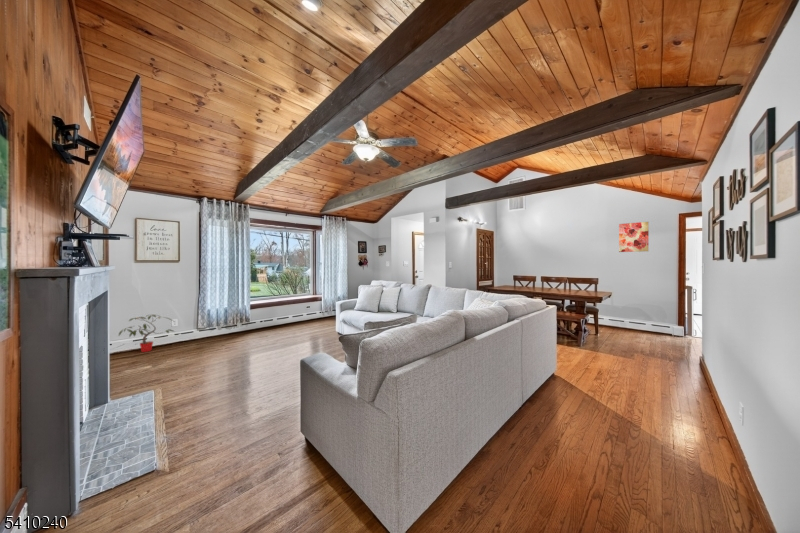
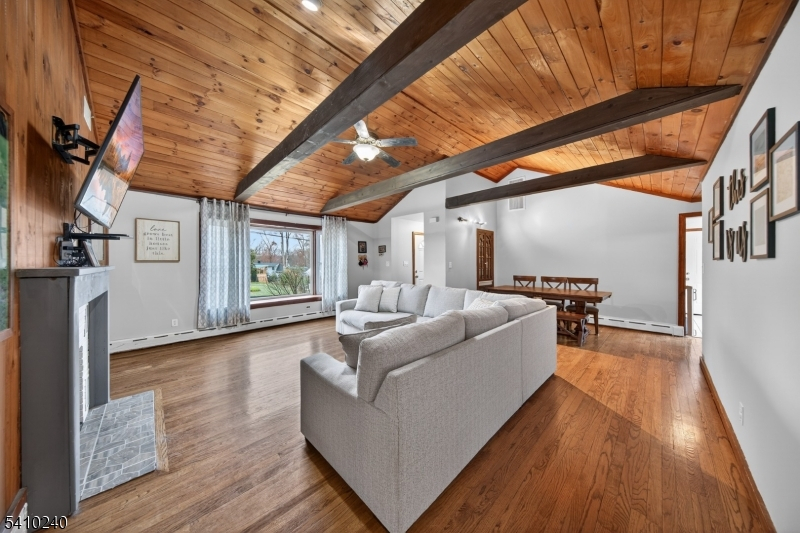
- wall art [618,221,650,253]
- potted plant [118,313,175,353]
